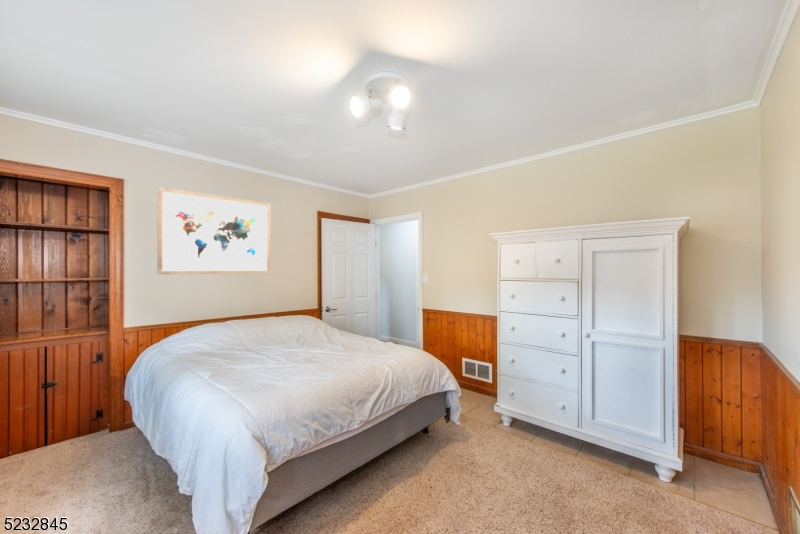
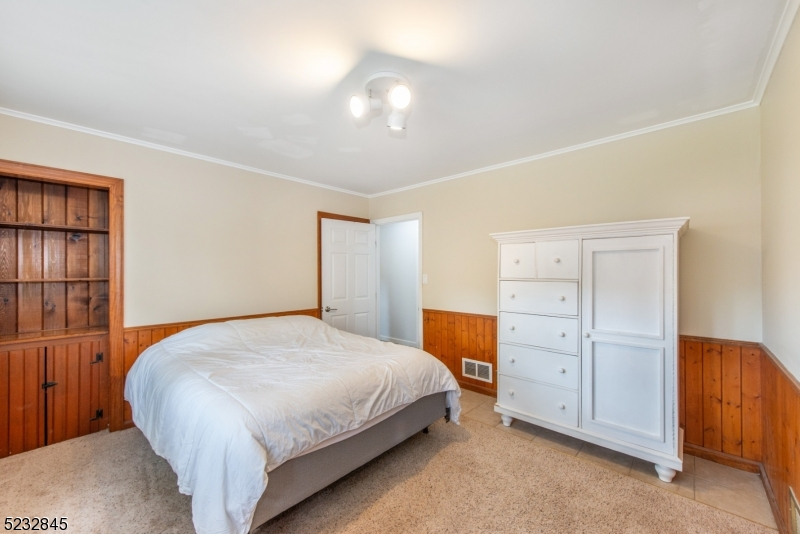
- wall art [157,186,272,275]
